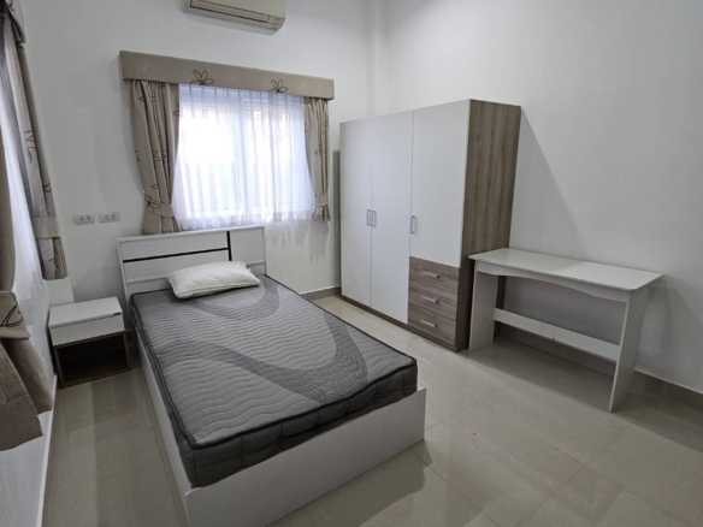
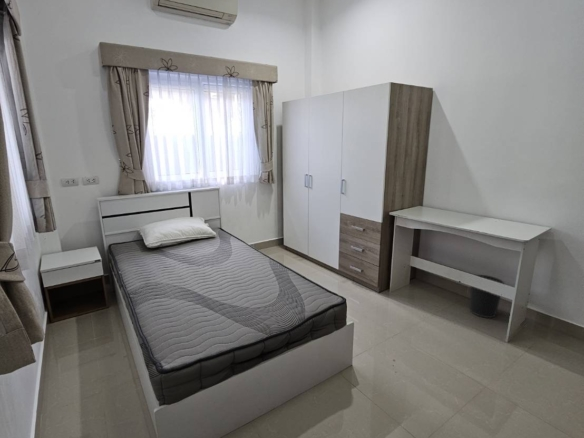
+ wastebasket [469,274,506,319]
